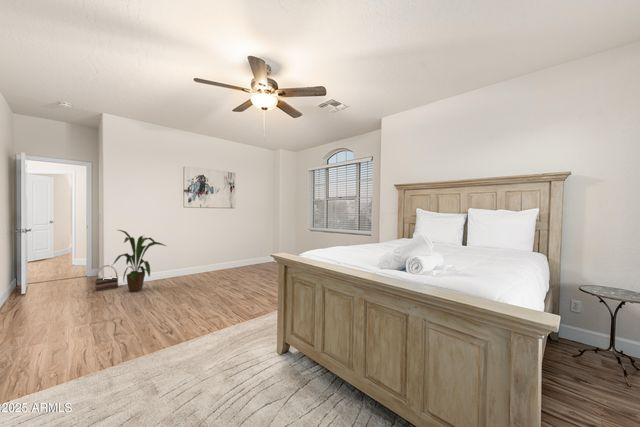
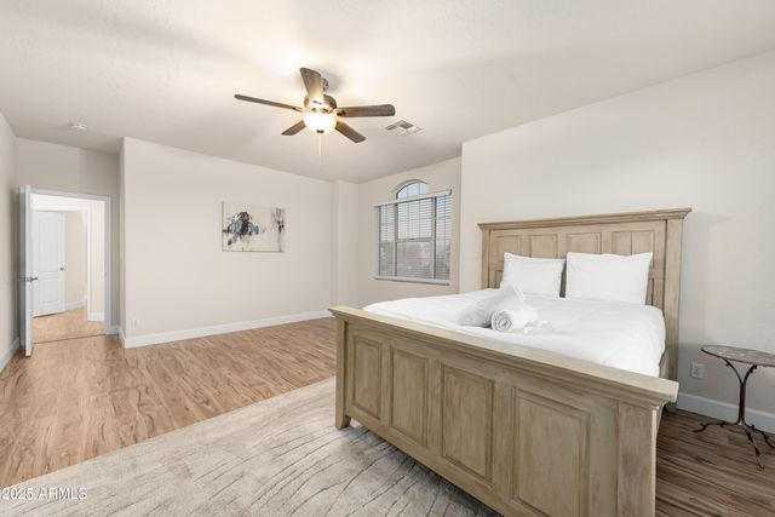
- basket [94,264,119,292]
- house plant [112,229,167,293]
